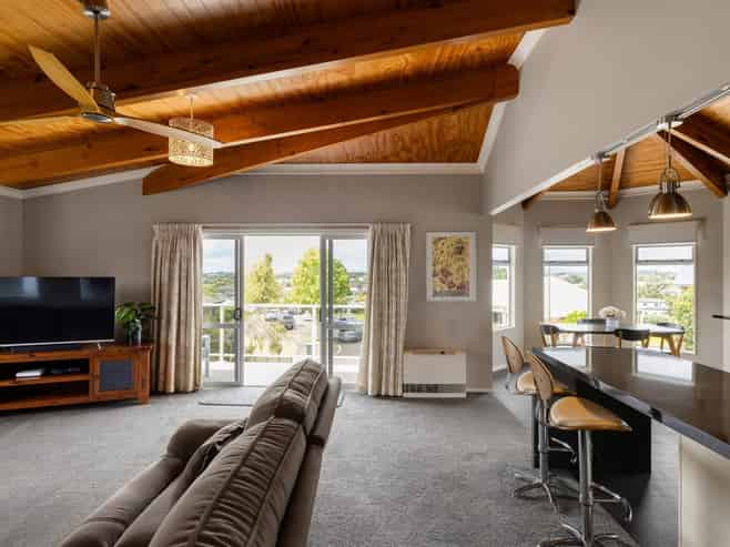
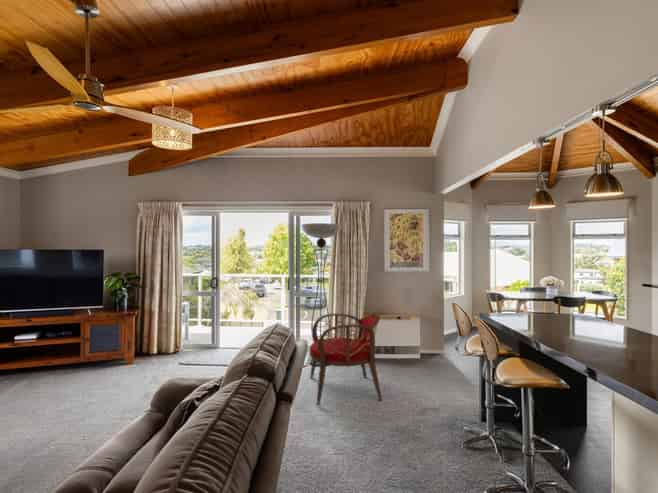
+ floor lamp [300,222,343,367]
+ armchair [309,313,383,406]
